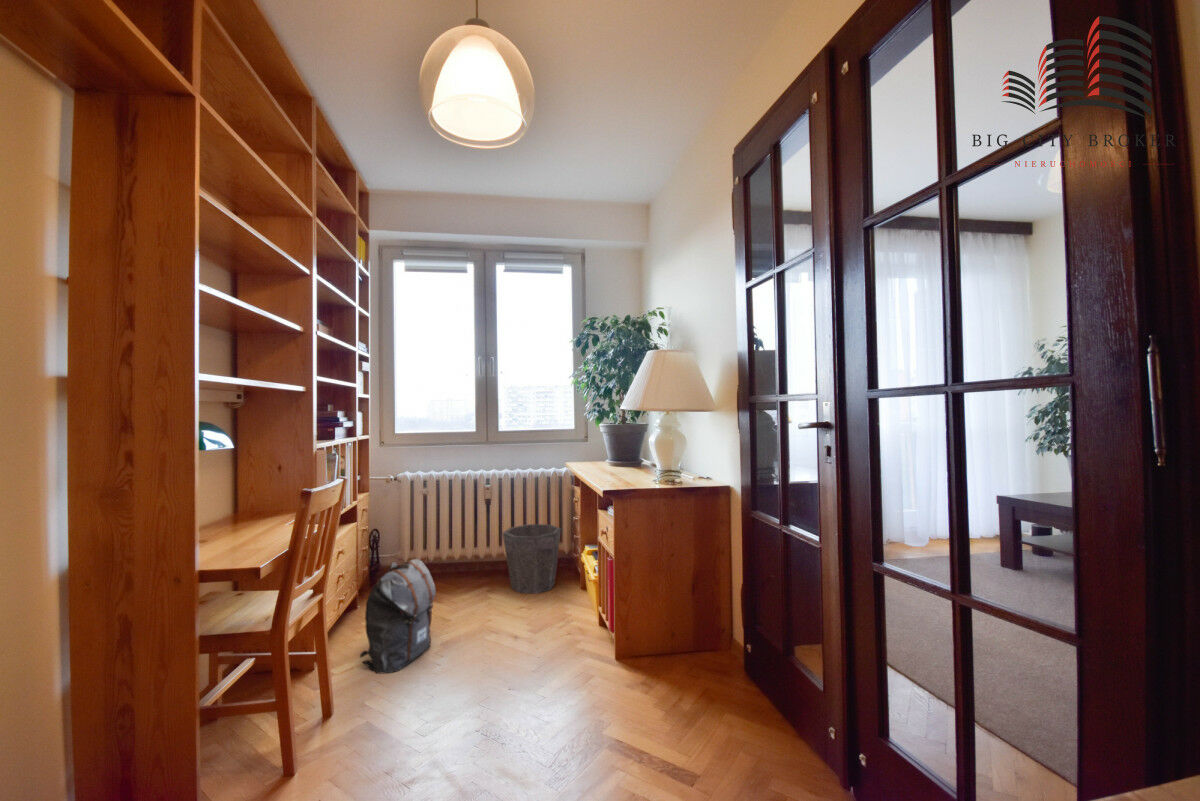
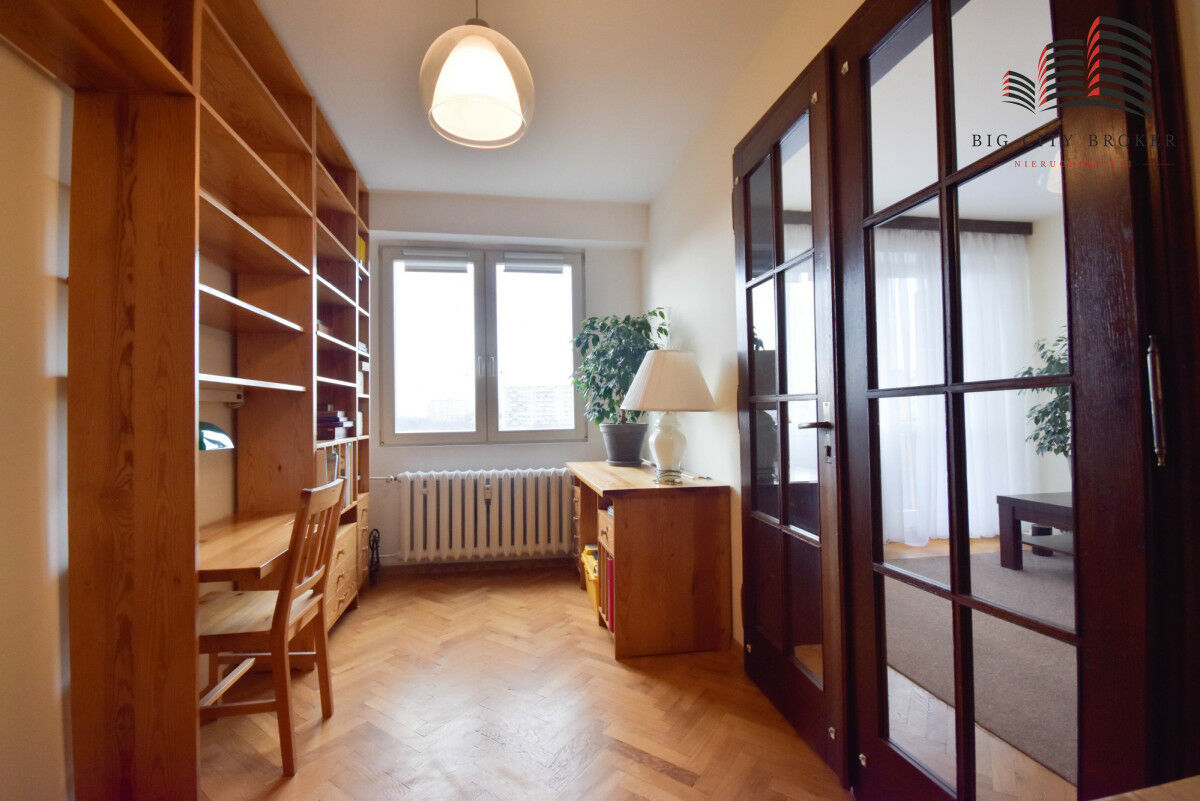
- backpack [359,558,437,675]
- waste bin [502,523,562,595]
